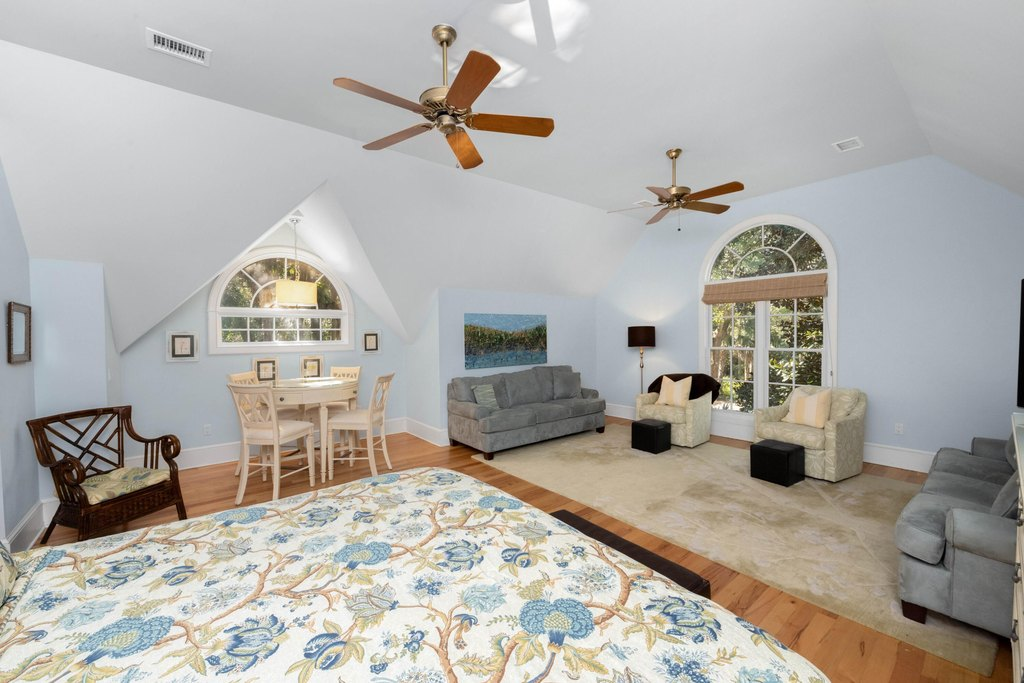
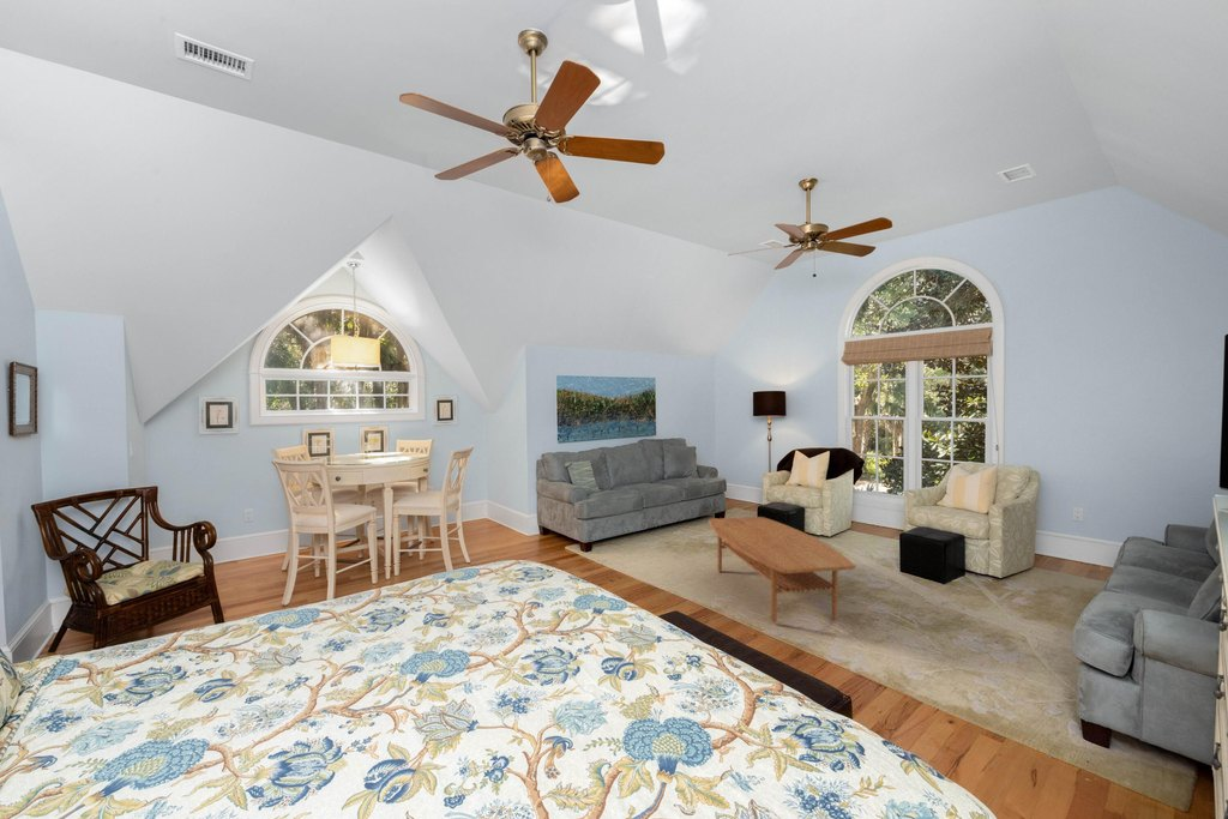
+ coffee table [708,516,857,624]
